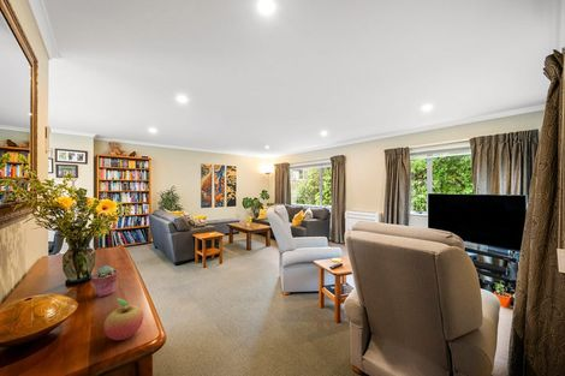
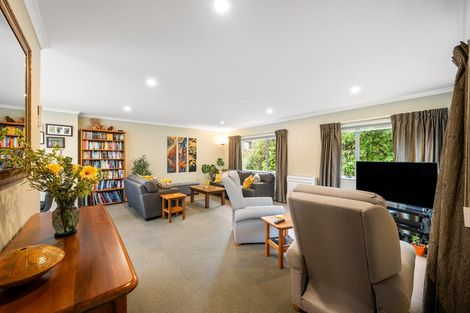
- potted succulent [90,264,119,298]
- fruit [102,298,144,341]
